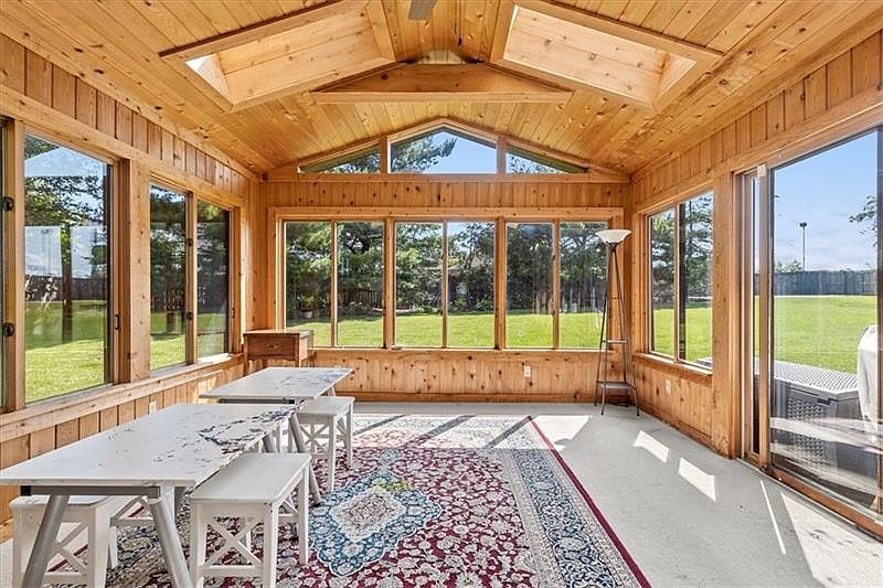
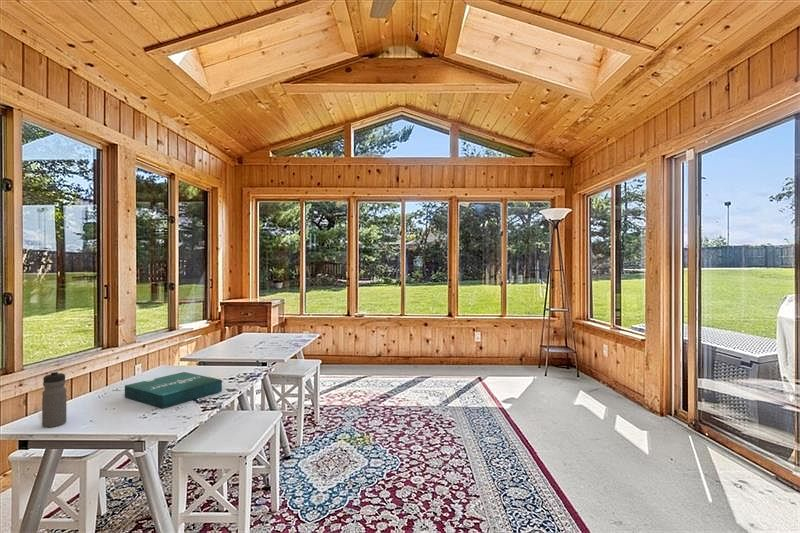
+ pizza box [124,371,223,409]
+ water bottle [41,370,67,428]
